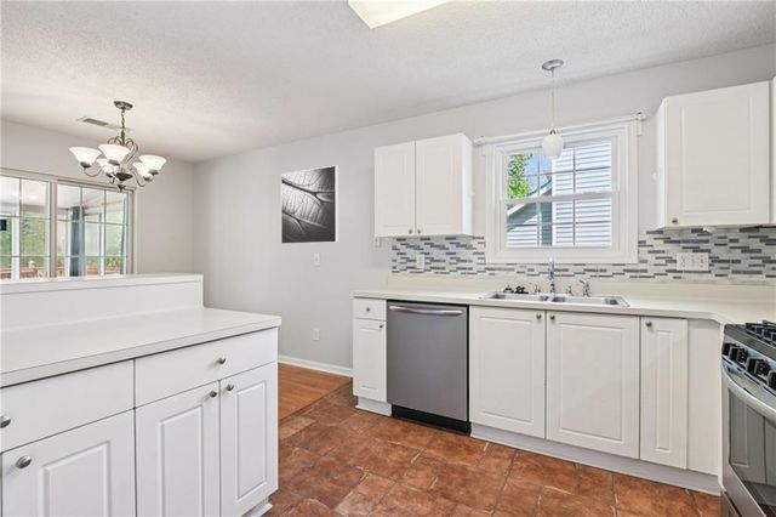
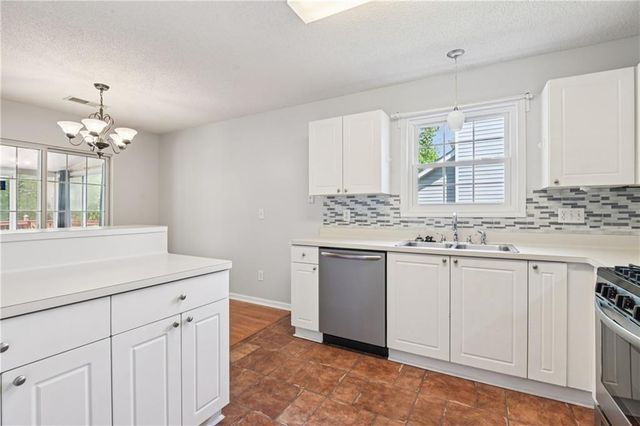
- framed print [280,164,340,245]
